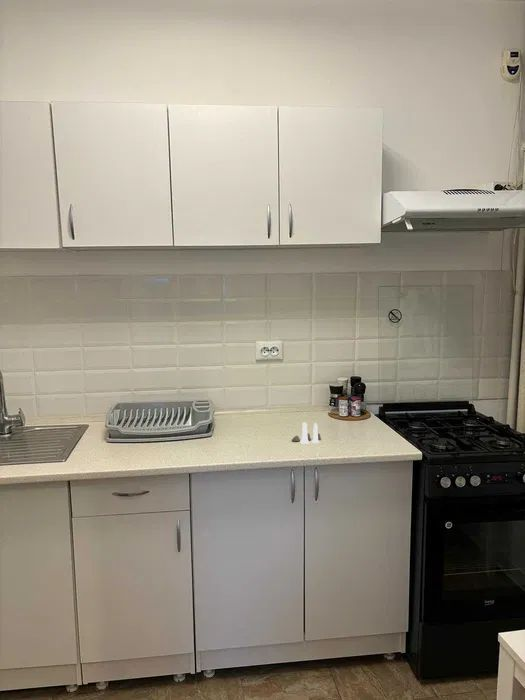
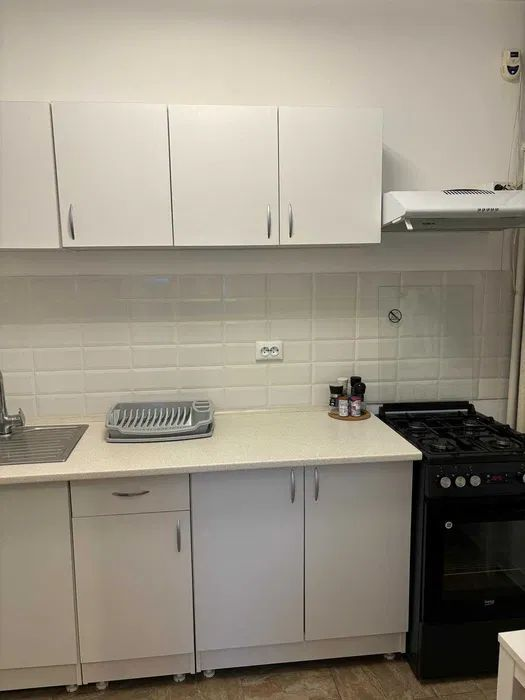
- salt and pepper shaker set [291,422,322,445]
